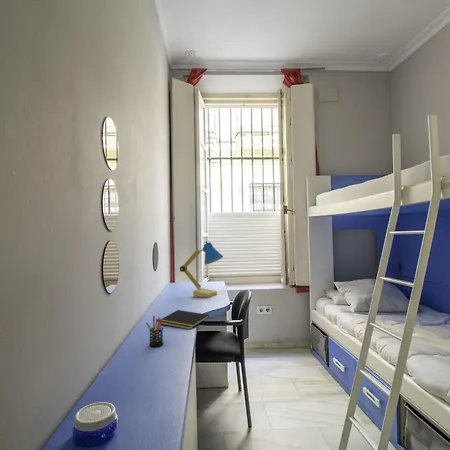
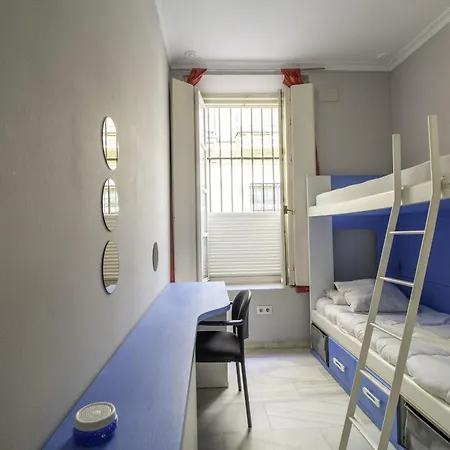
- desk lamp [179,241,224,299]
- pen holder [145,315,164,348]
- notepad [159,309,210,330]
